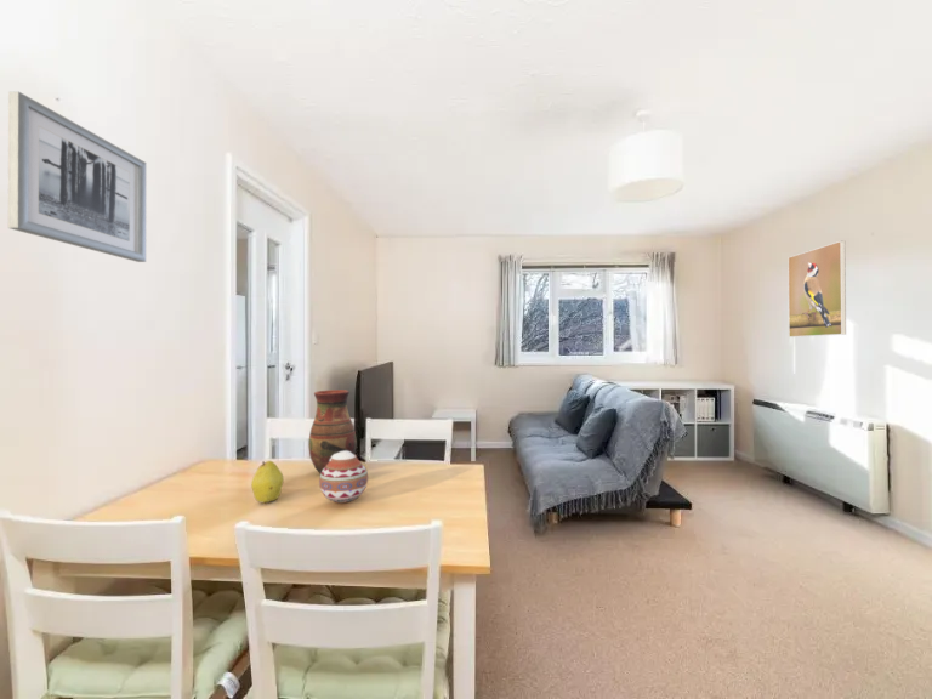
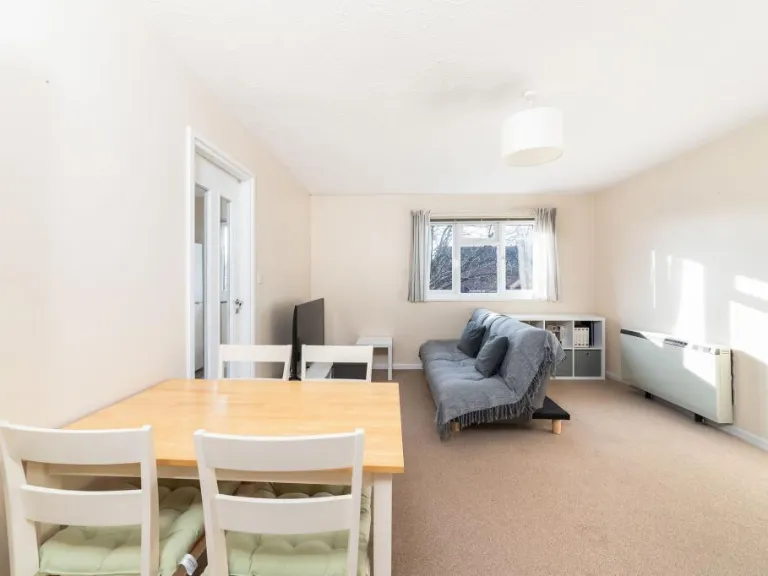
- decorative ball [318,451,369,504]
- fruit [250,460,285,504]
- wall art [7,90,147,263]
- vase [307,388,358,474]
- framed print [788,240,847,339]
